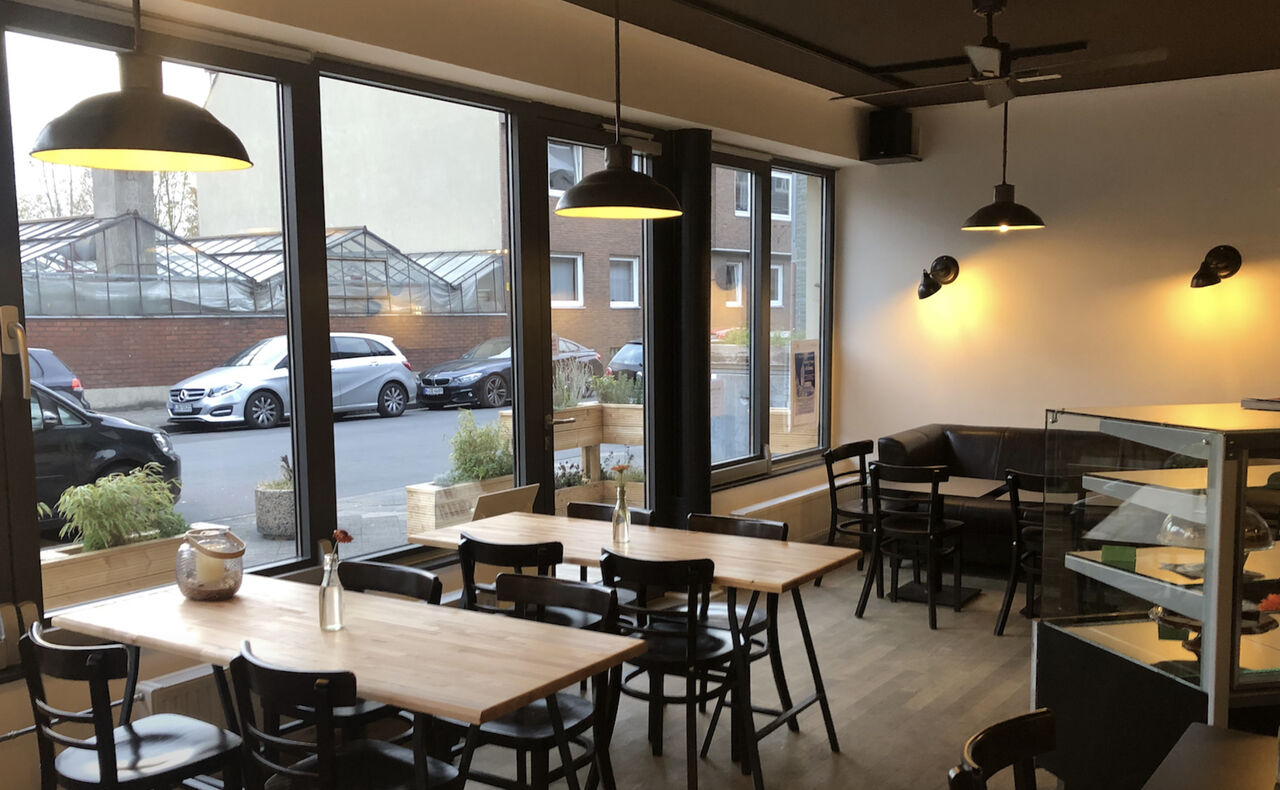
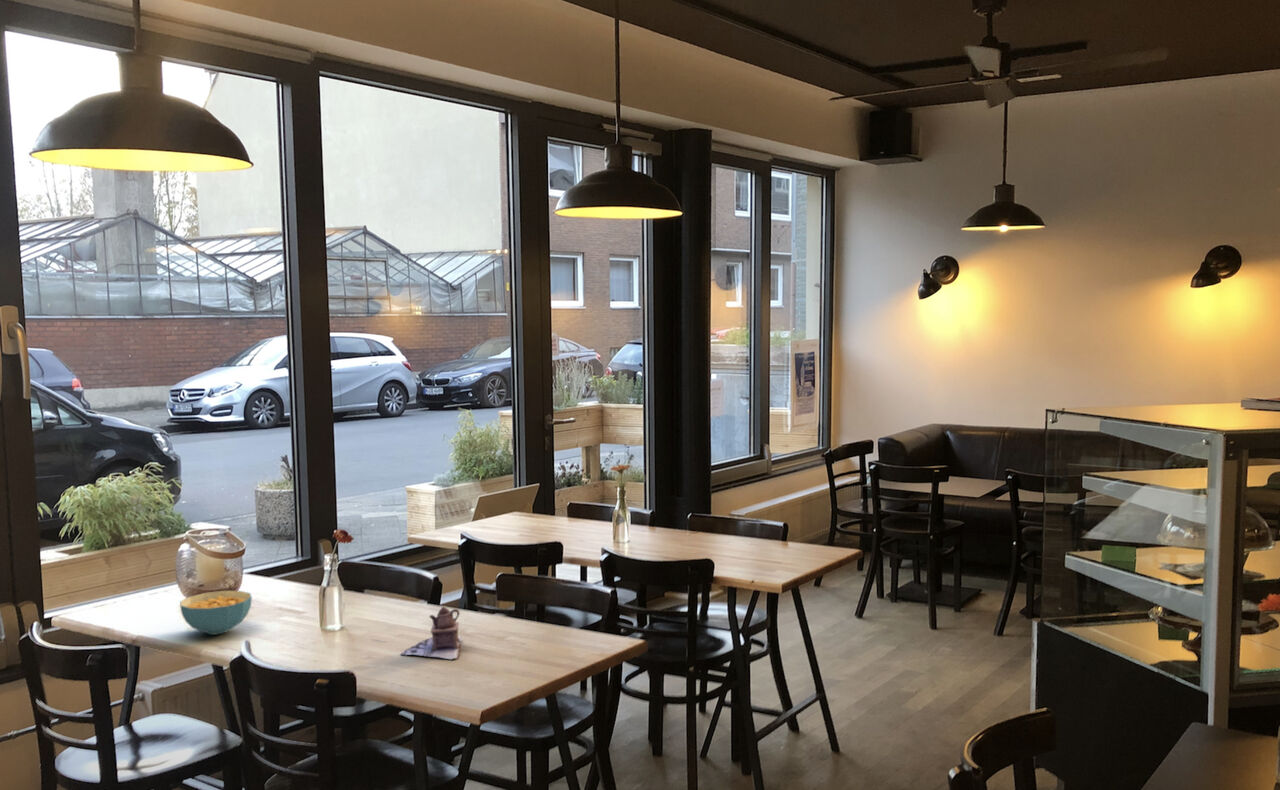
+ cereal bowl [179,590,253,636]
+ teapot [399,606,462,661]
